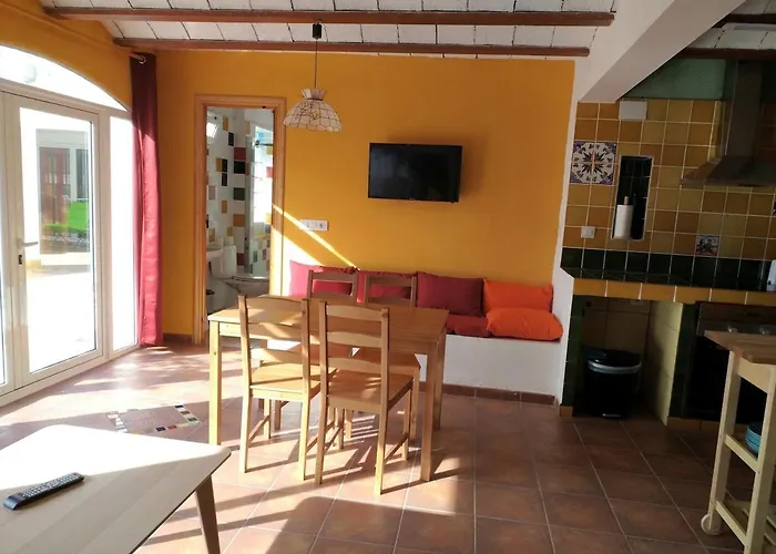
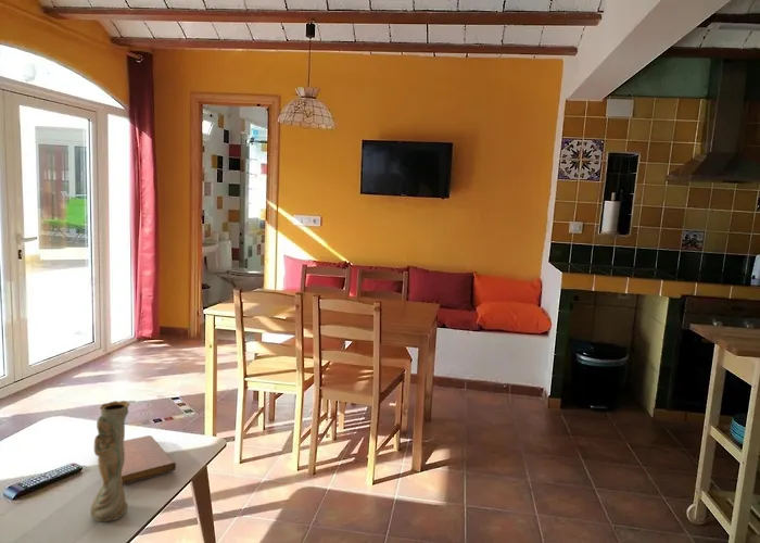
+ notebook [122,434,177,485]
+ vase [89,400,131,522]
